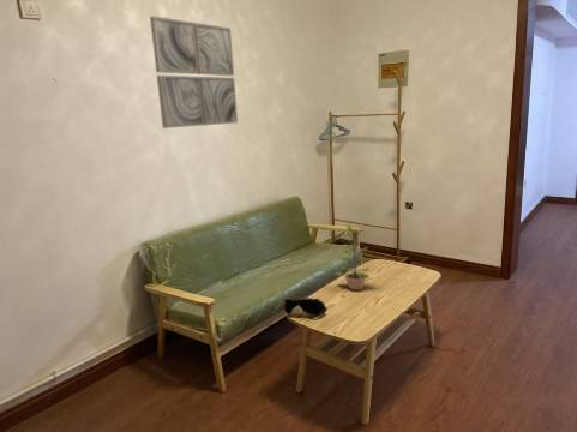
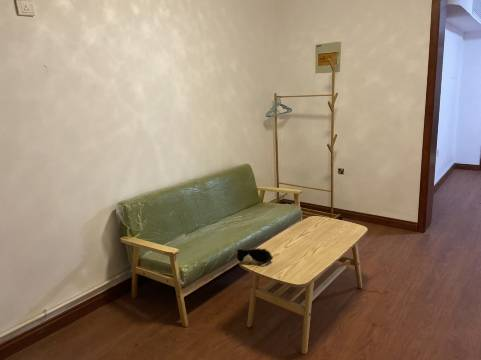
- plant [335,223,372,292]
- wall art [149,14,239,130]
